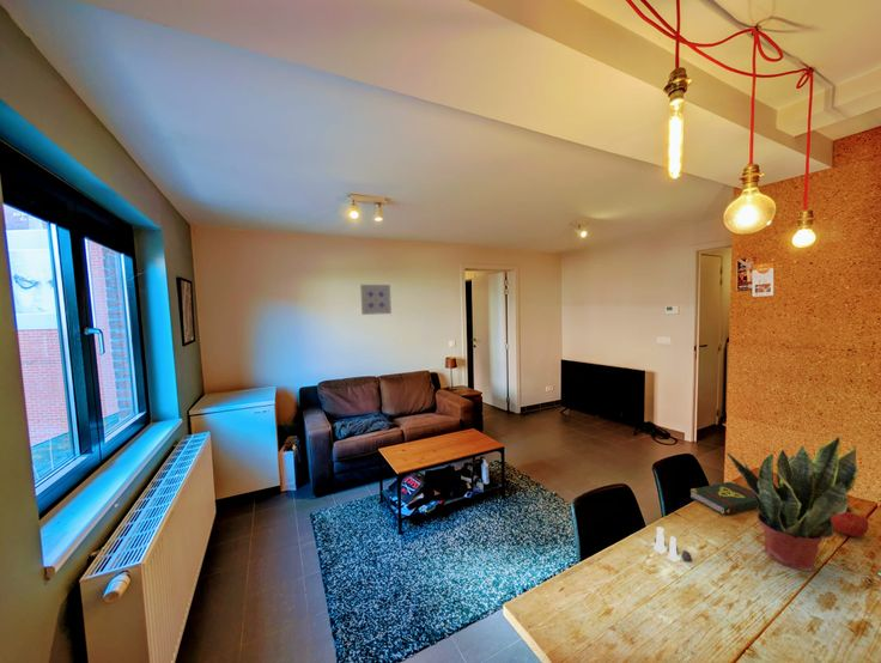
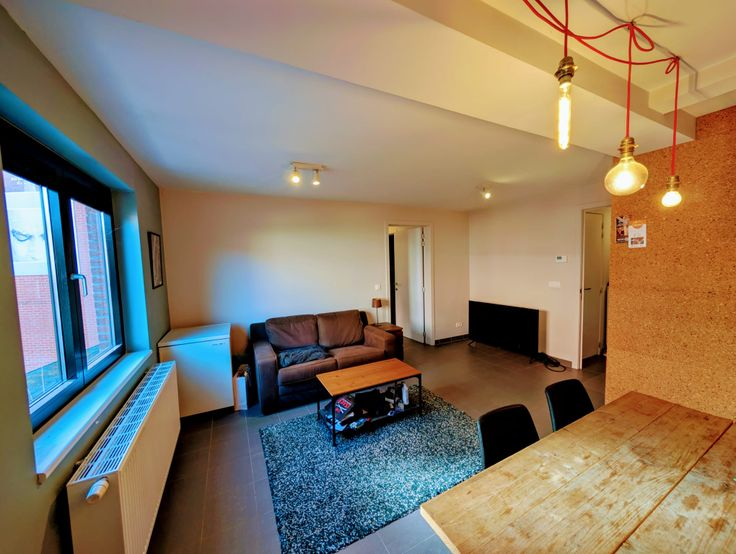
- potted plant [724,436,859,572]
- apple [831,504,869,537]
- book [689,480,758,516]
- salt and pepper shaker set [652,525,693,562]
- wall art [359,284,393,316]
